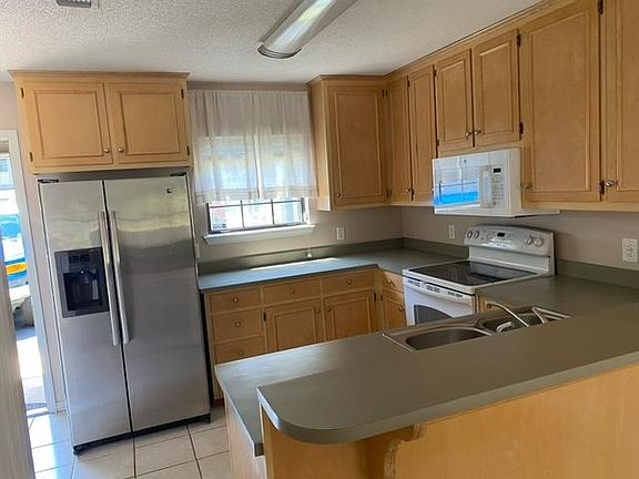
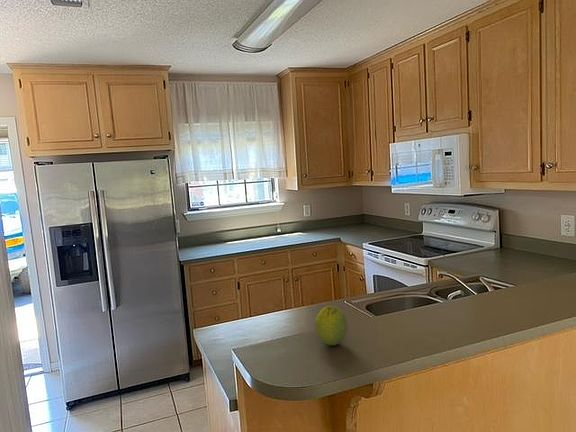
+ fruit [315,305,349,346]
